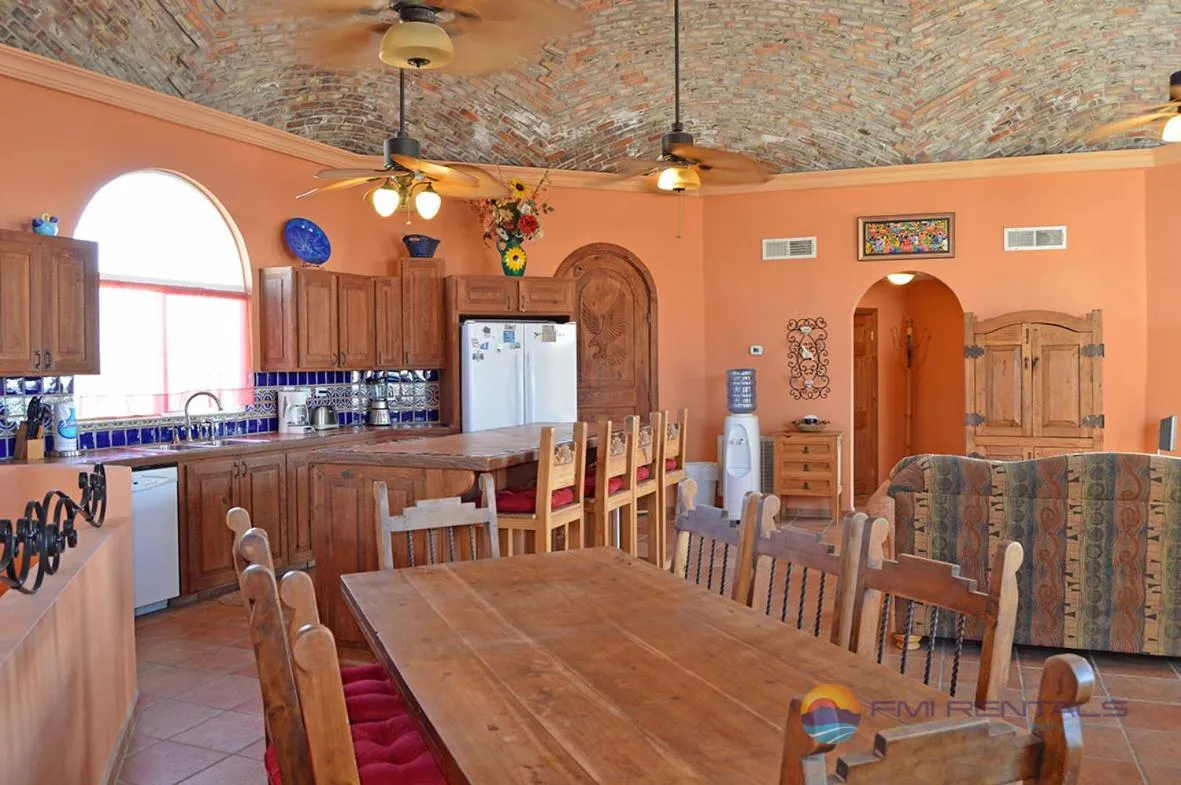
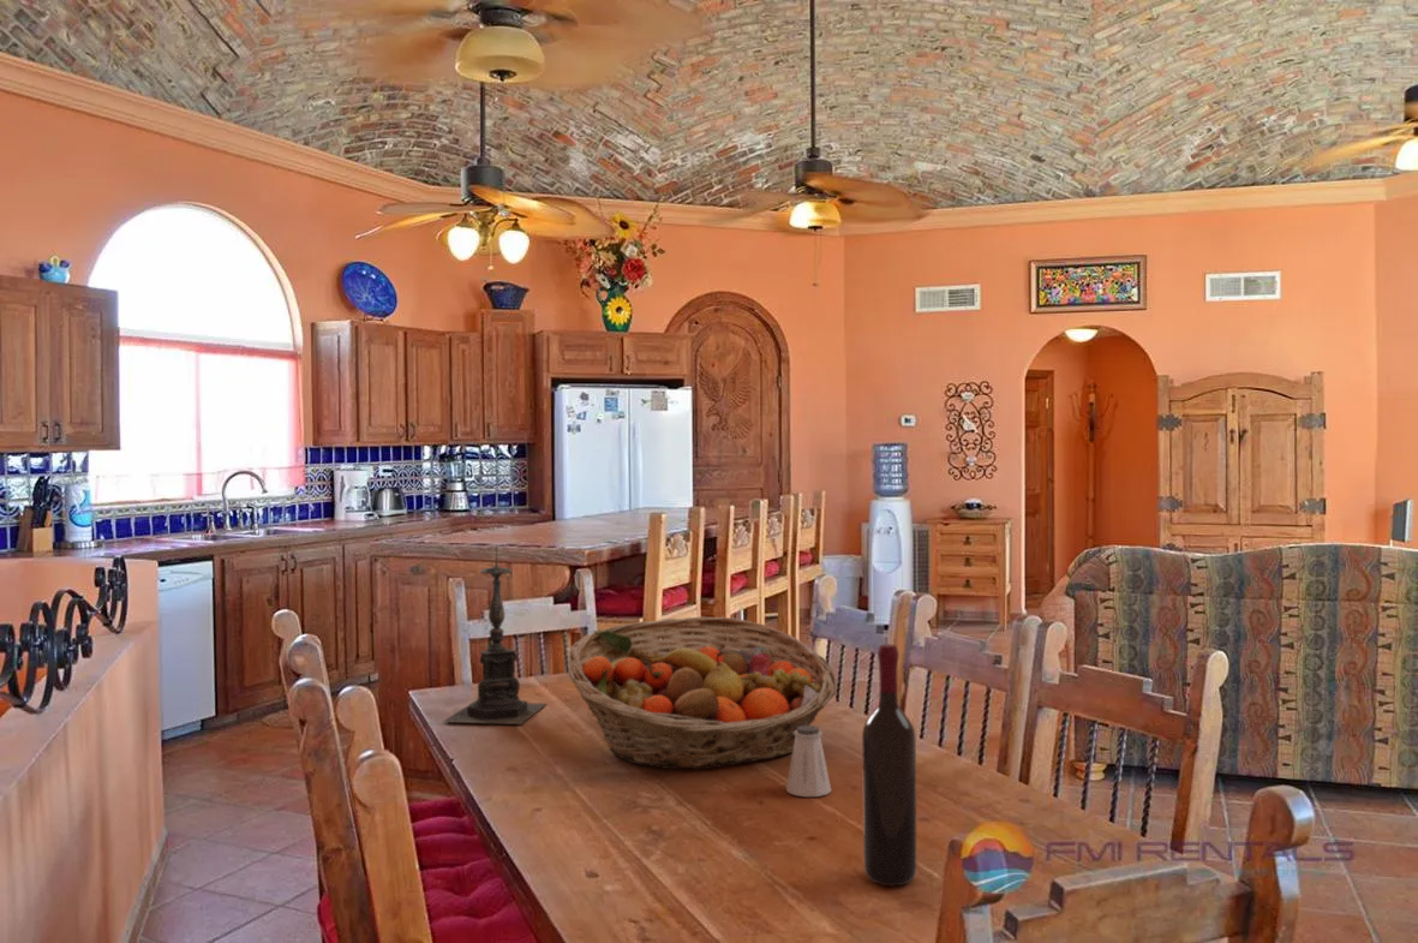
+ wine bottle [861,644,917,887]
+ fruit basket [567,616,838,770]
+ saltshaker [785,724,832,798]
+ candle holder [442,544,548,726]
